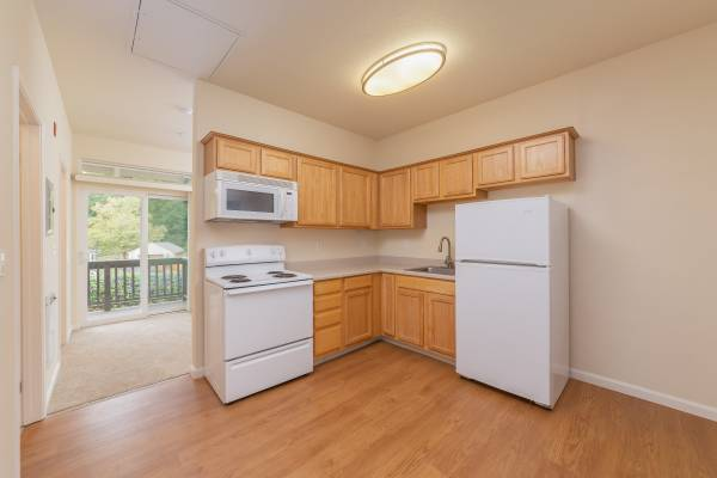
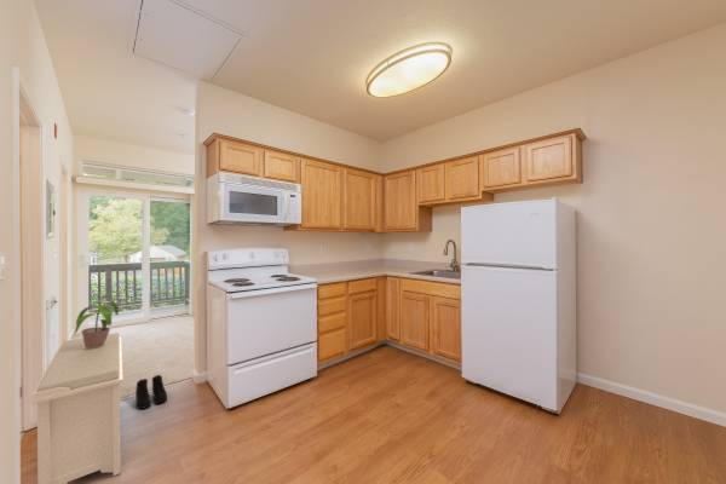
+ bench [30,332,123,484]
+ boots [134,374,168,410]
+ potted plant [73,300,120,348]
